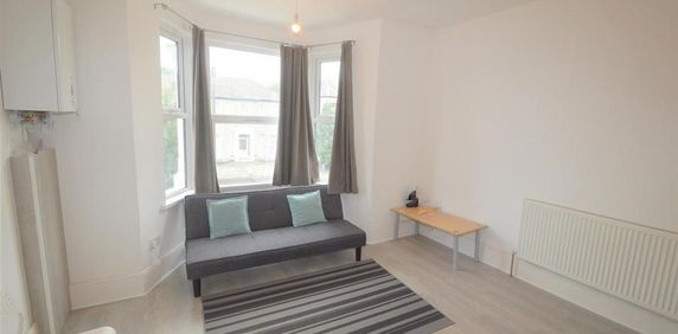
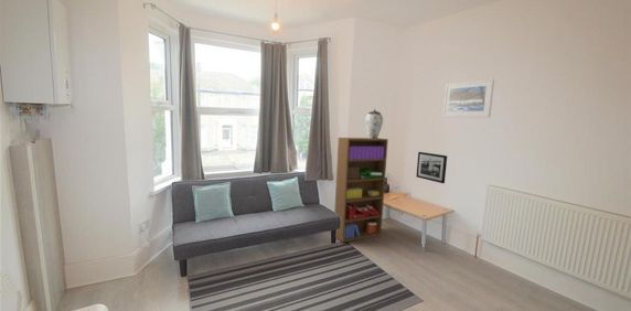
+ decorative urn [364,108,384,139]
+ picture frame [415,151,448,184]
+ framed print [441,77,495,119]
+ bookshelf [333,137,389,244]
